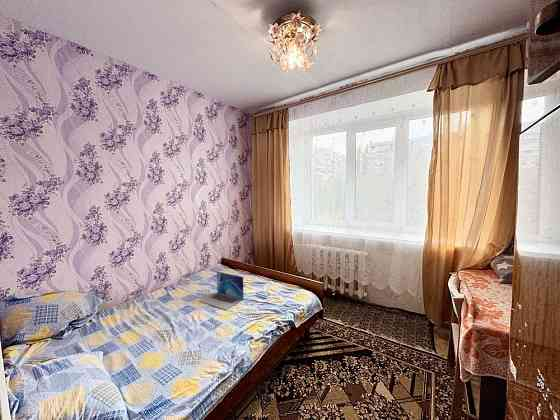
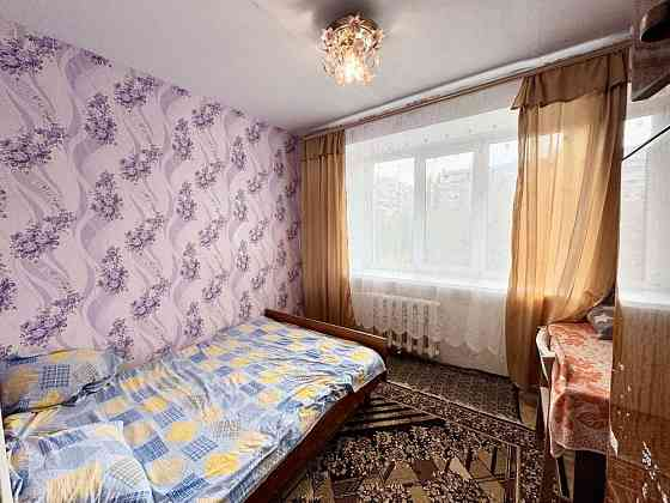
- laptop [199,271,245,311]
